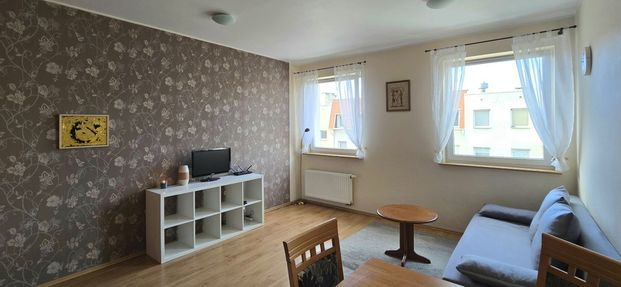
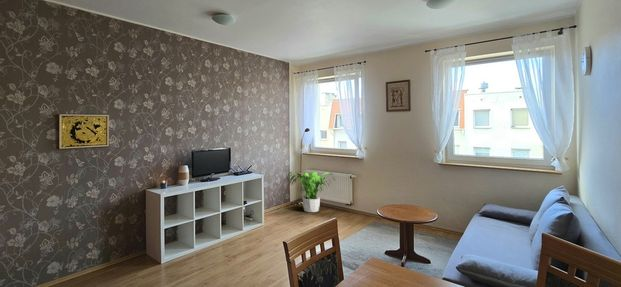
+ potted plant [285,171,336,213]
